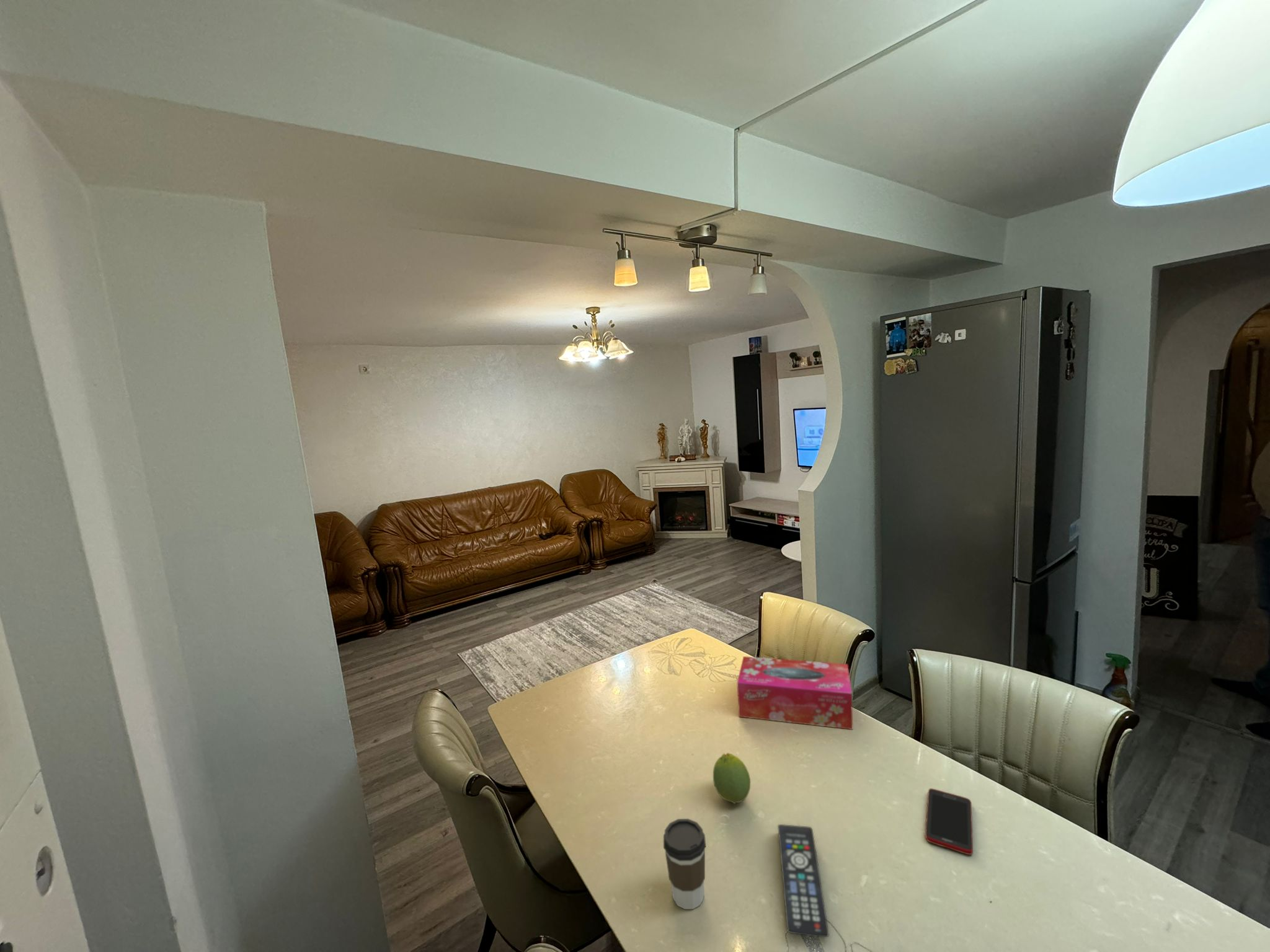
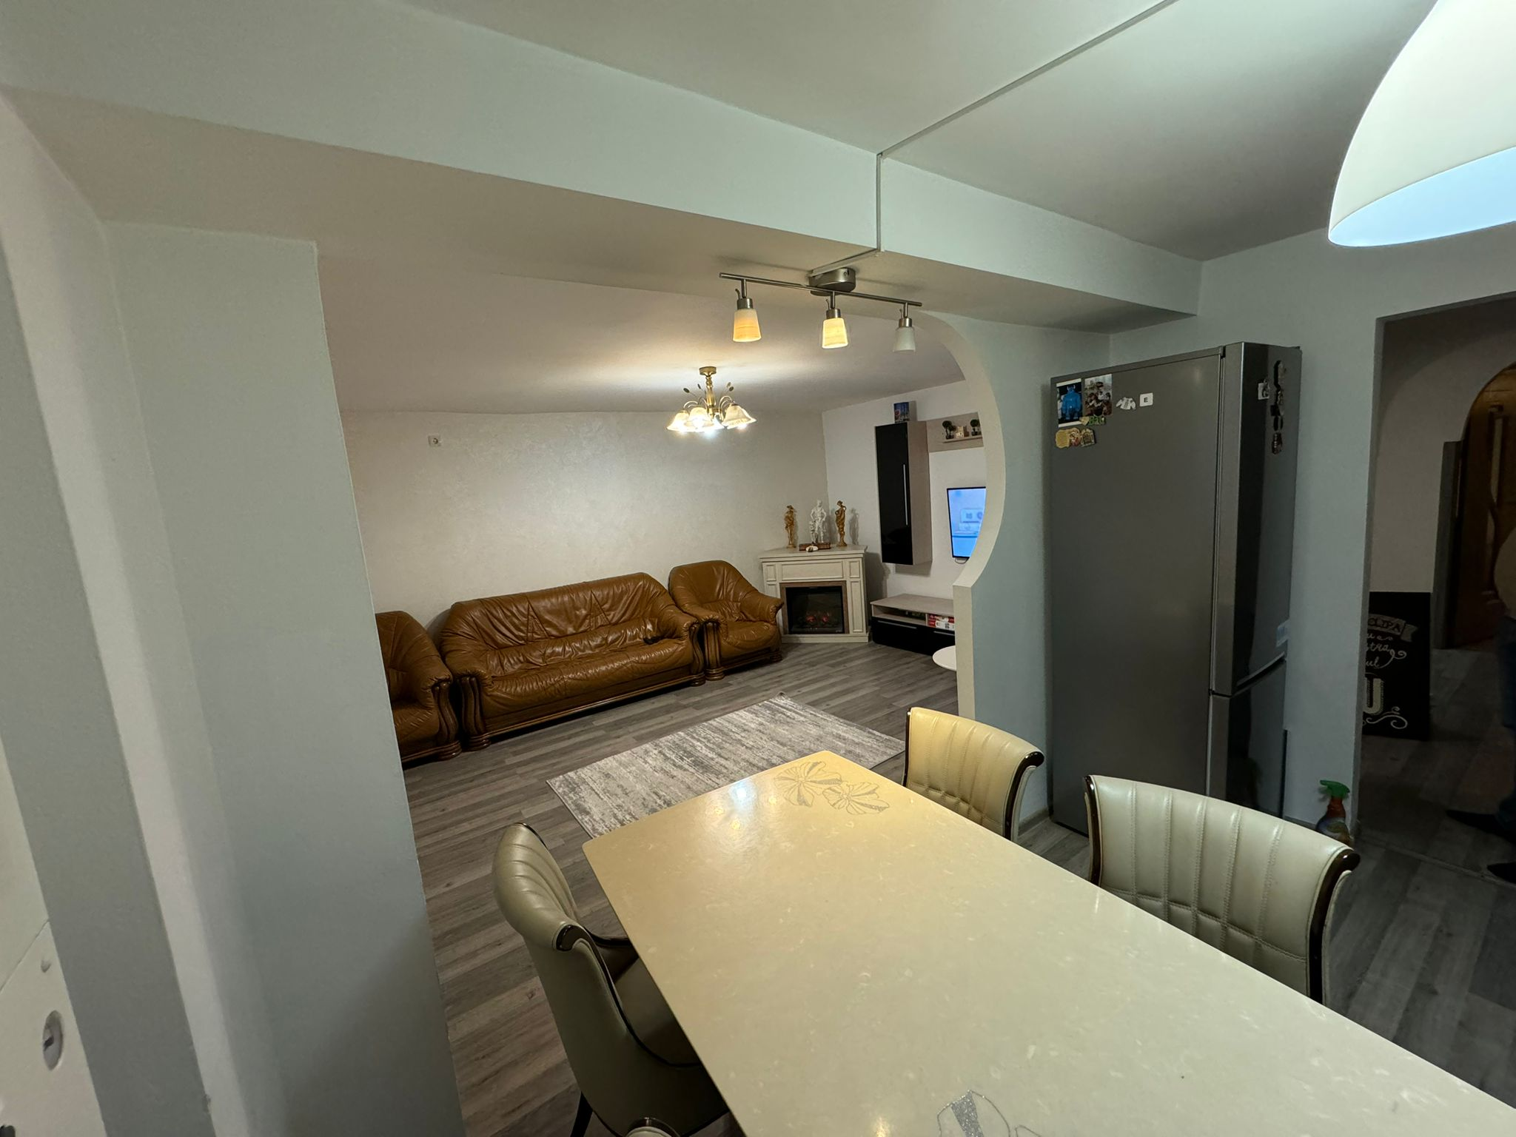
- fruit [713,752,751,804]
- cell phone [925,788,974,855]
- coffee cup [663,818,706,910]
- remote control [777,824,830,938]
- tissue box [736,656,853,730]
